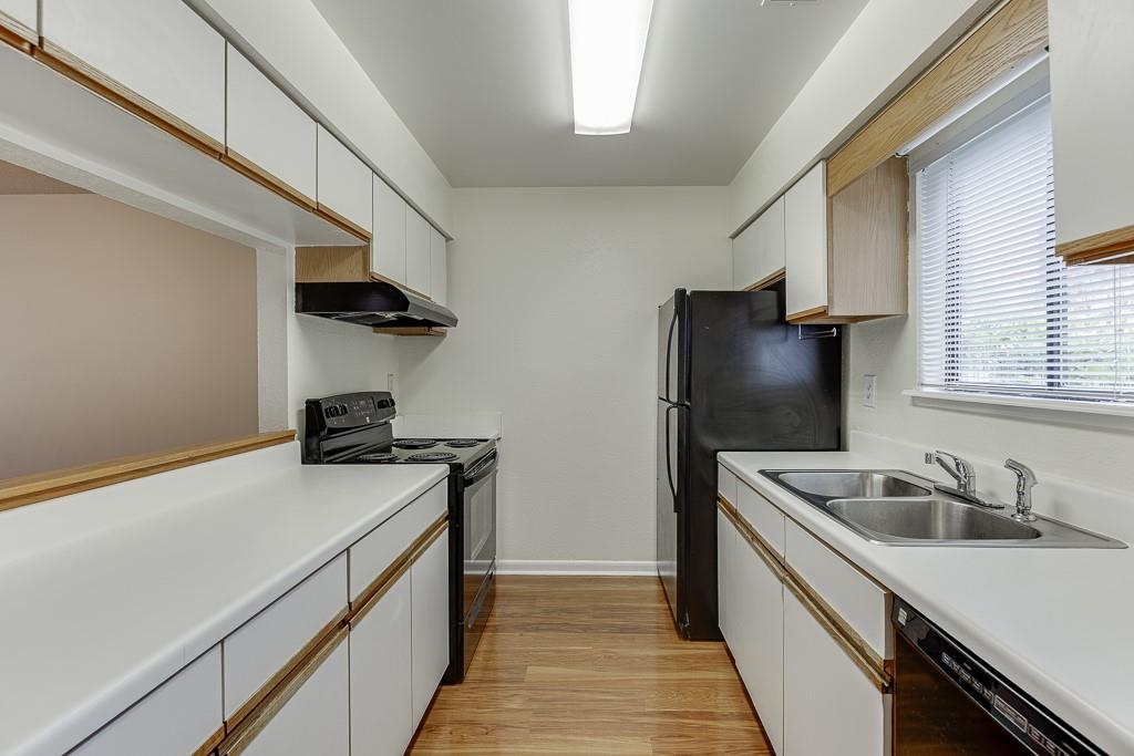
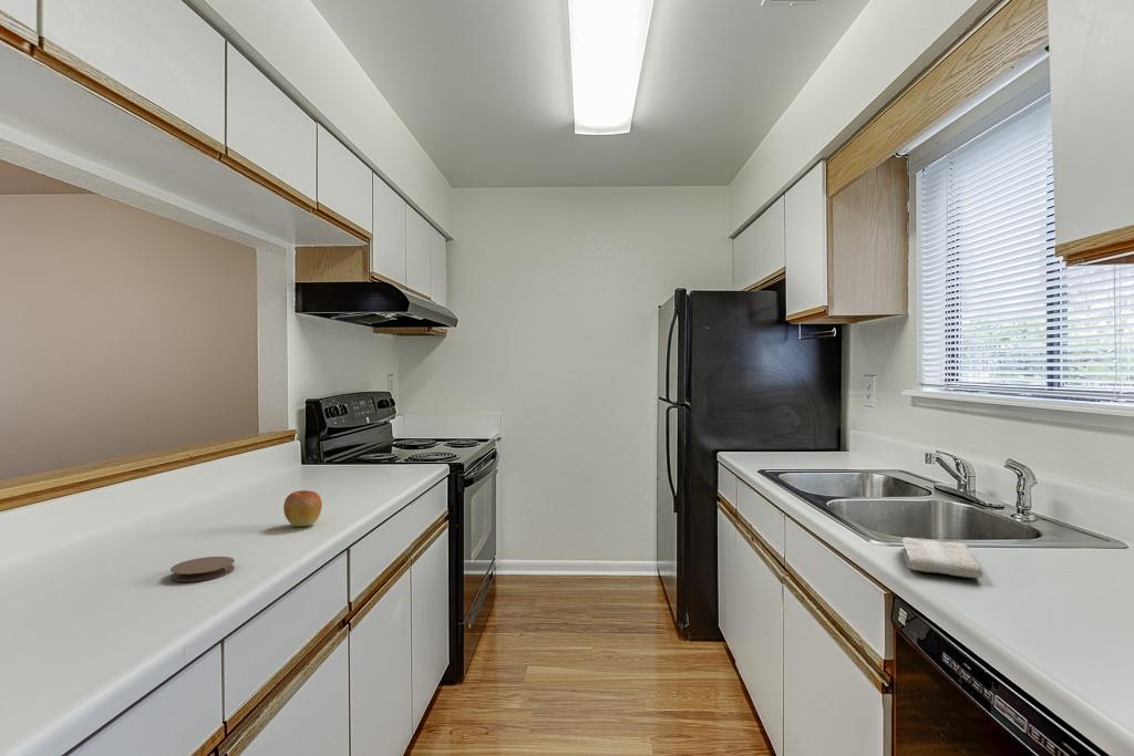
+ apple [282,489,323,527]
+ coaster [169,556,236,582]
+ washcloth [901,536,984,579]
